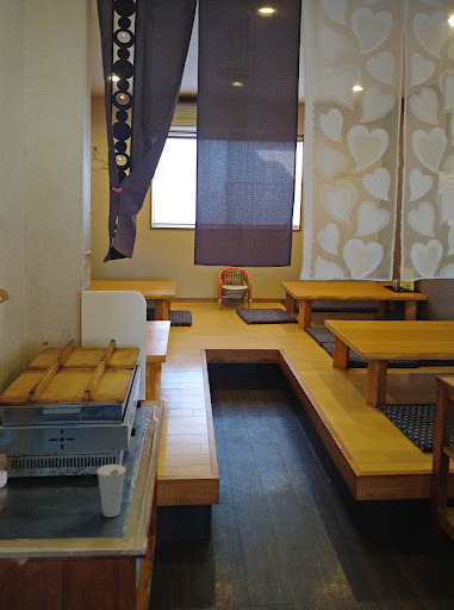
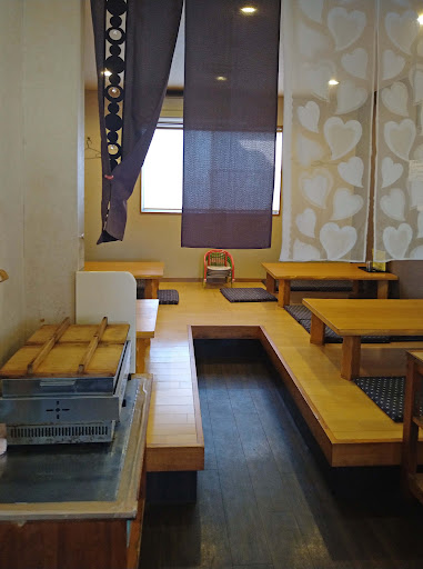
- cup [95,463,126,518]
